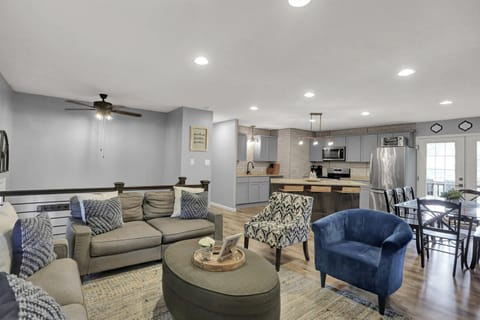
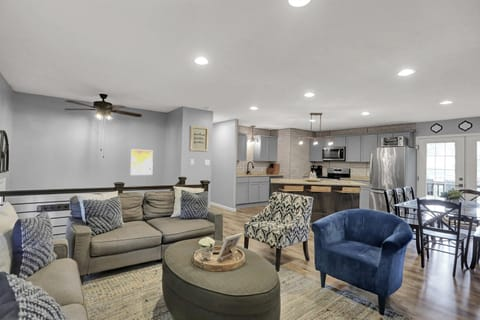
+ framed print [130,148,154,176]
